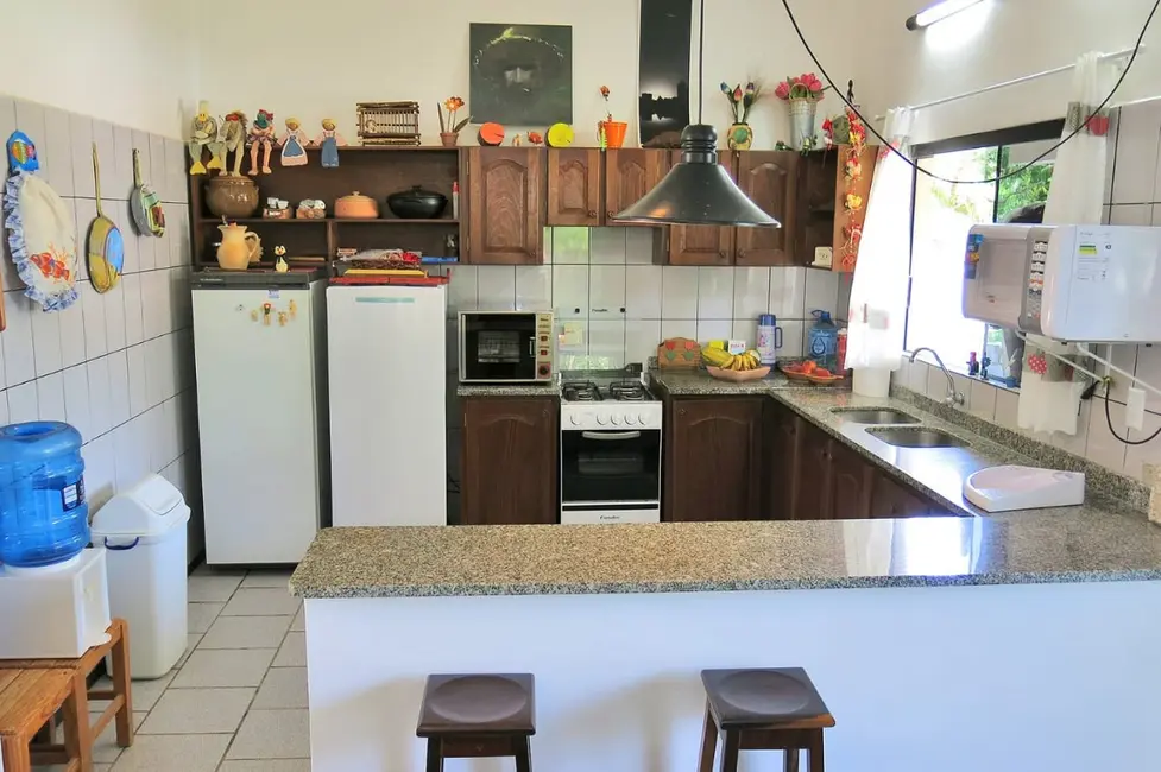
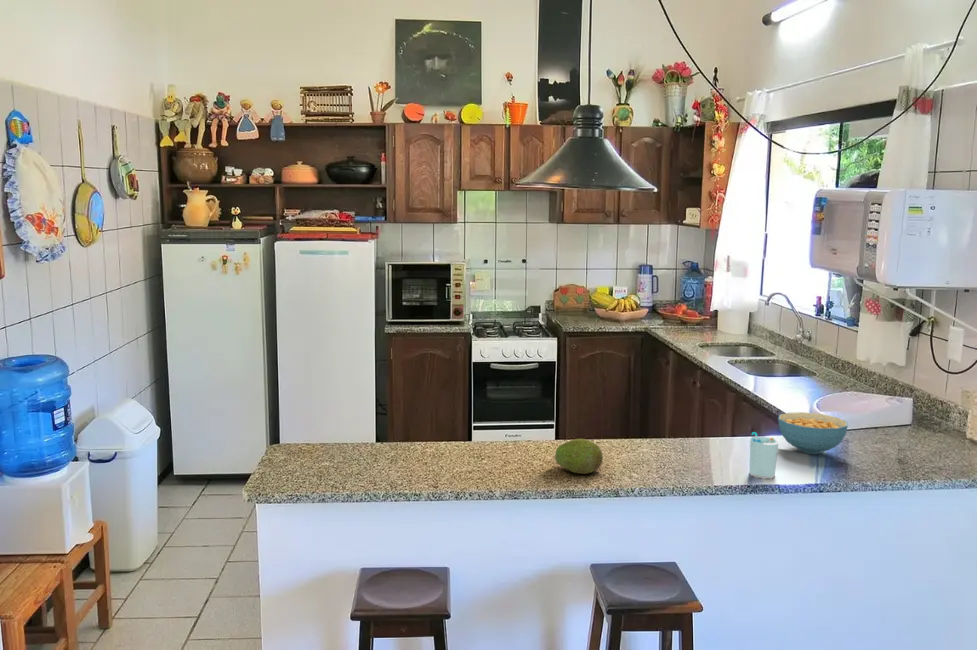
+ cereal bowl [777,411,849,455]
+ fruit [554,438,604,475]
+ cup [749,431,780,480]
